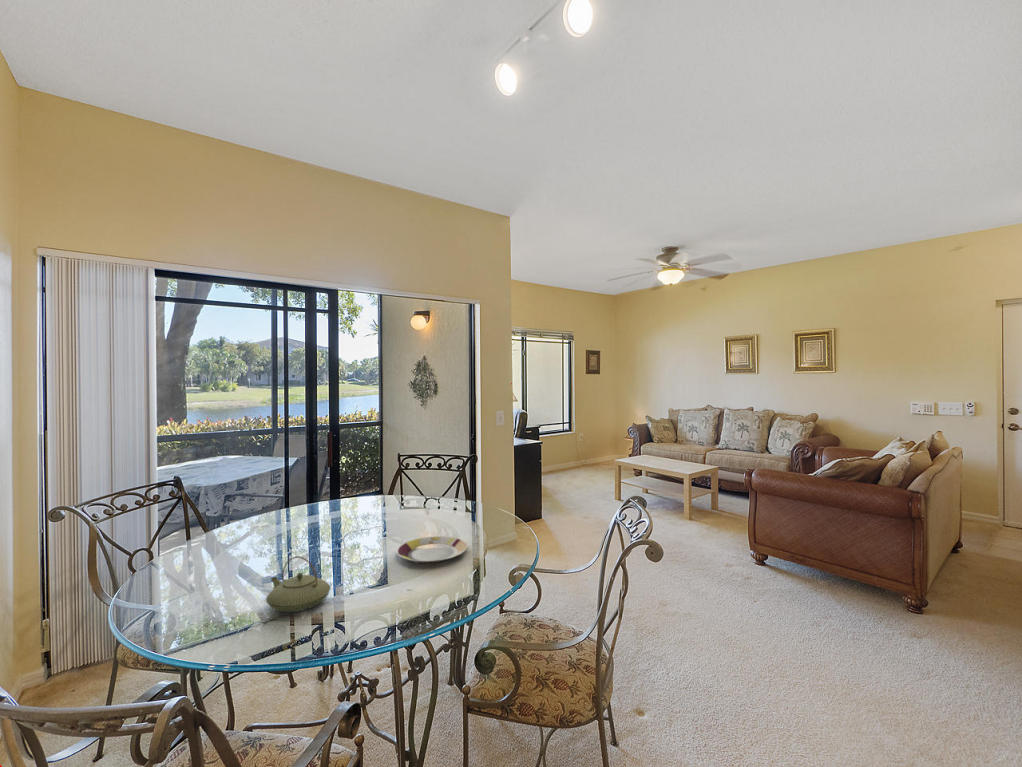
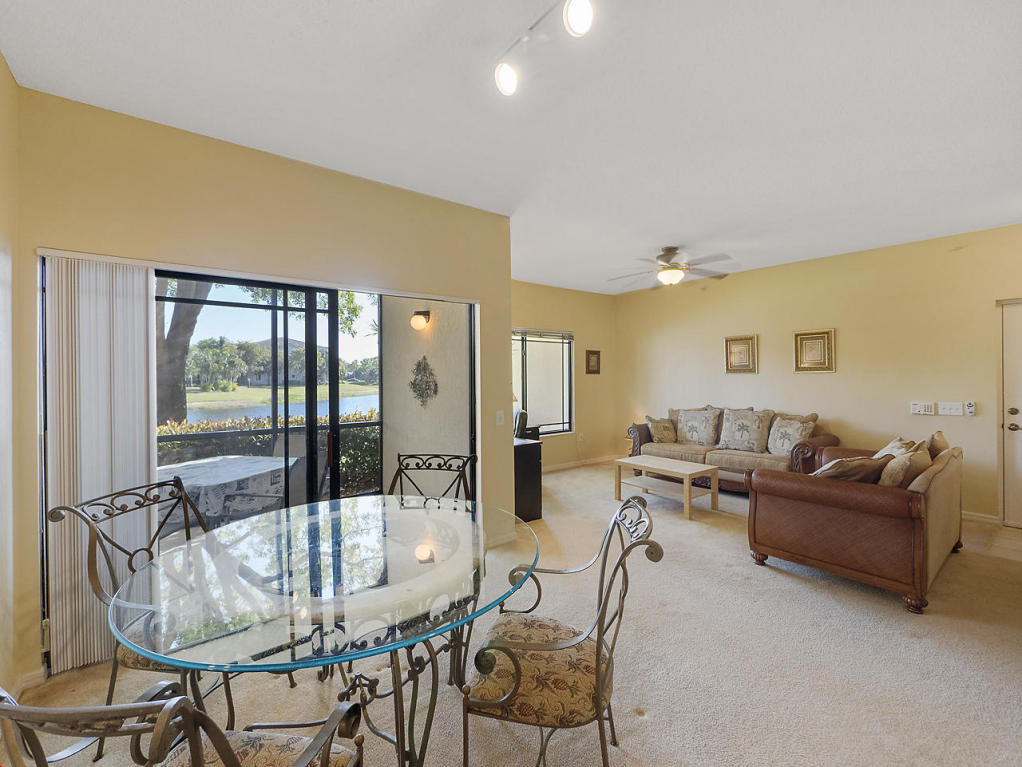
- teapot [265,555,332,613]
- plate [396,536,468,564]
